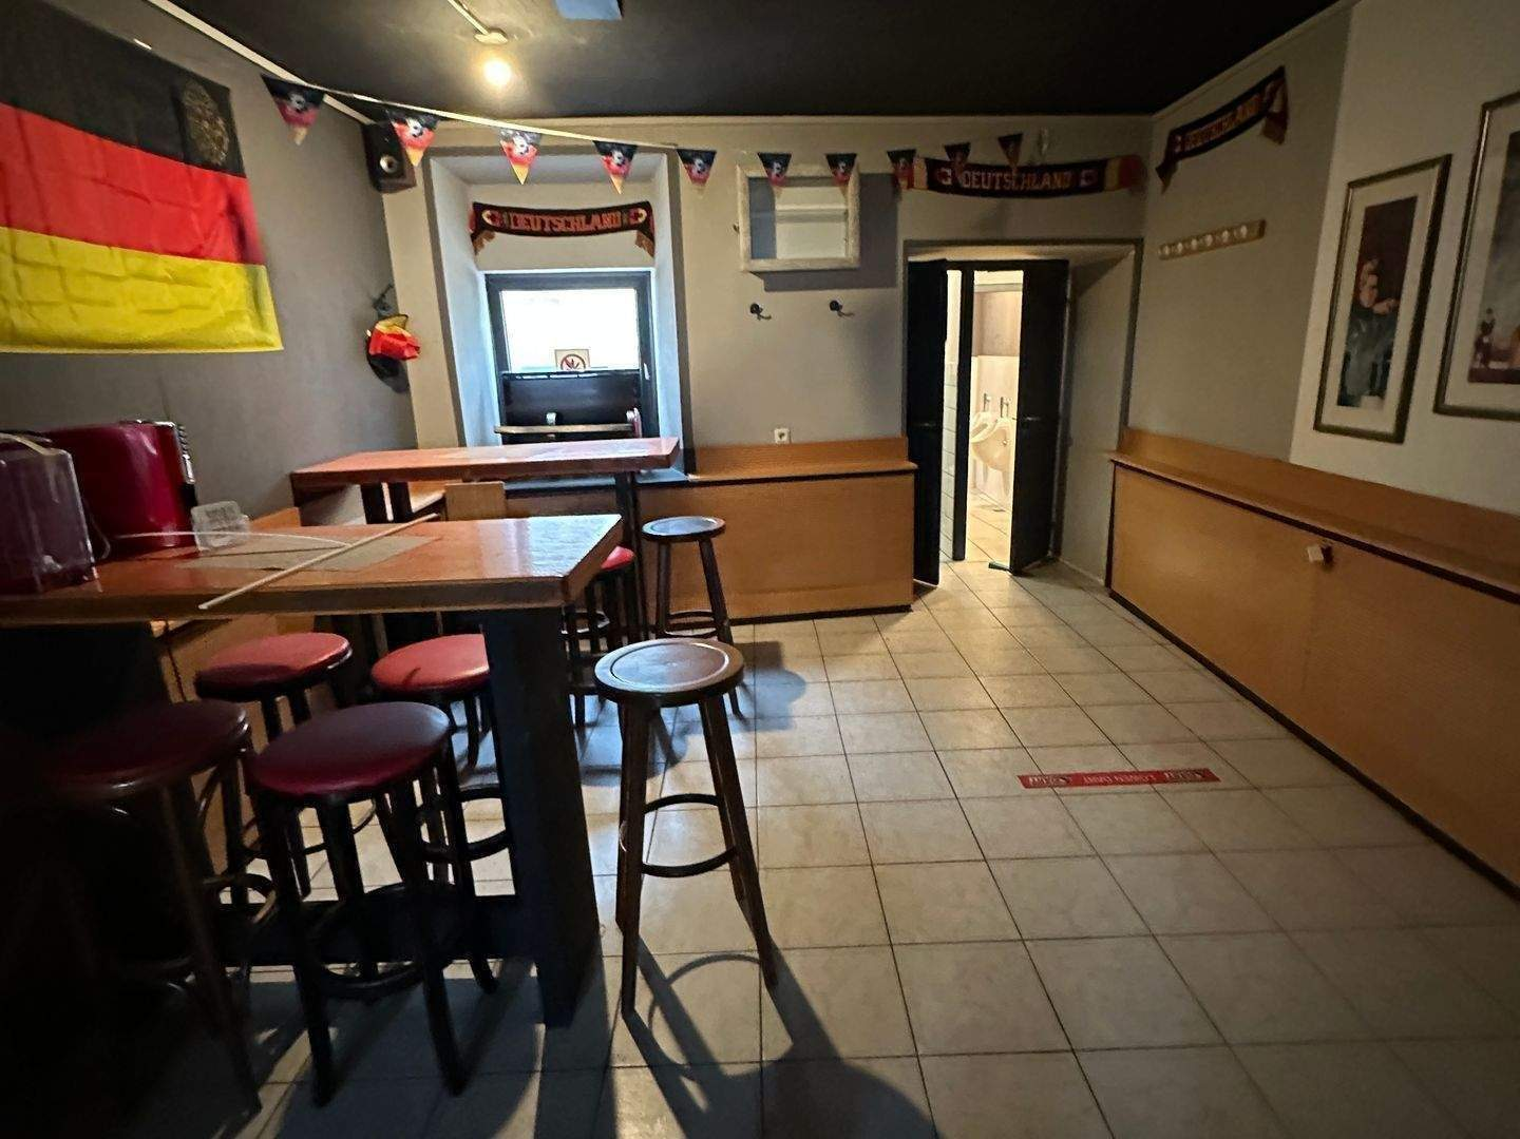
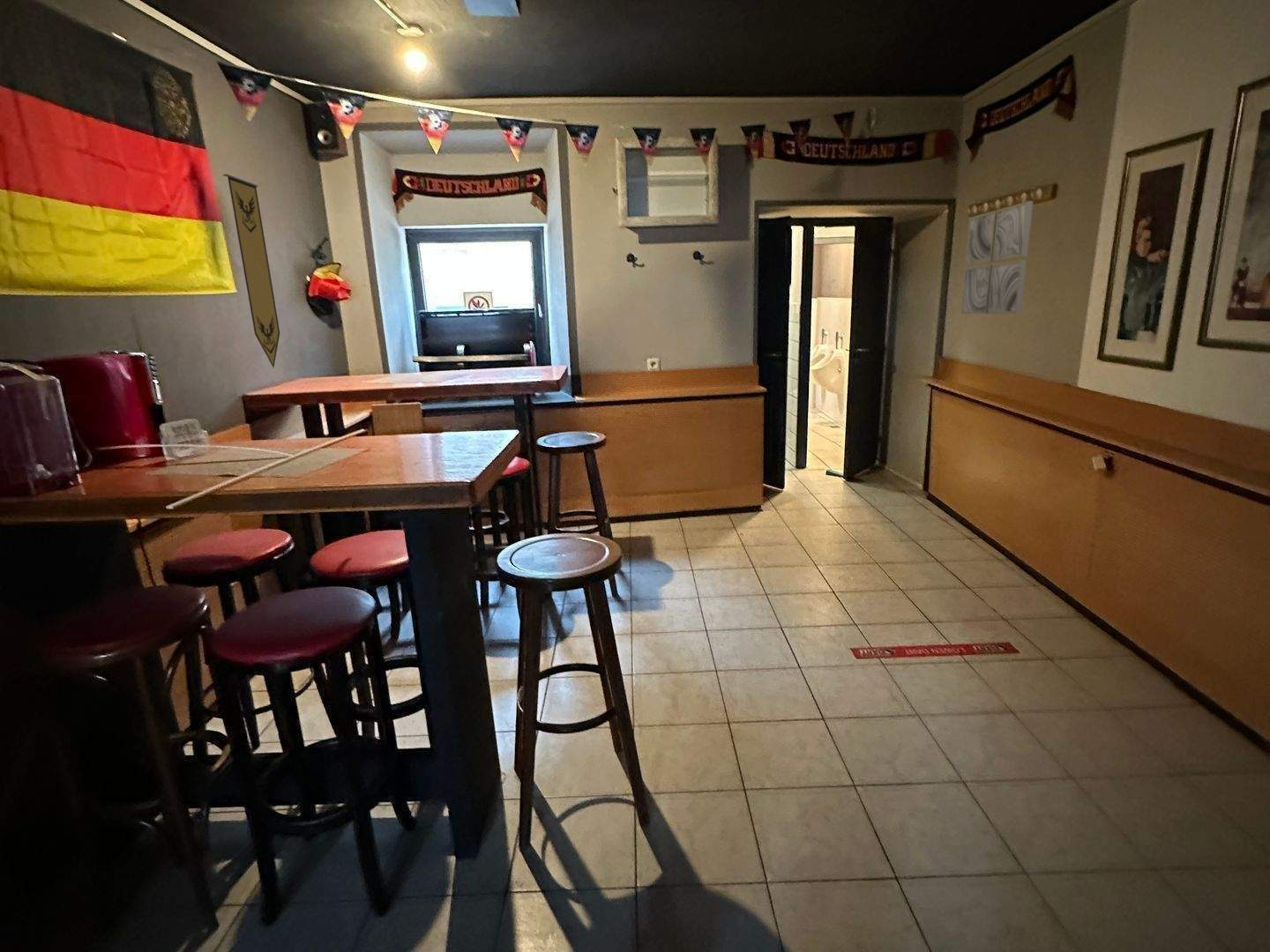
+ wall art [960,200,1034,315]
+ pennant [222,174,280,368]
